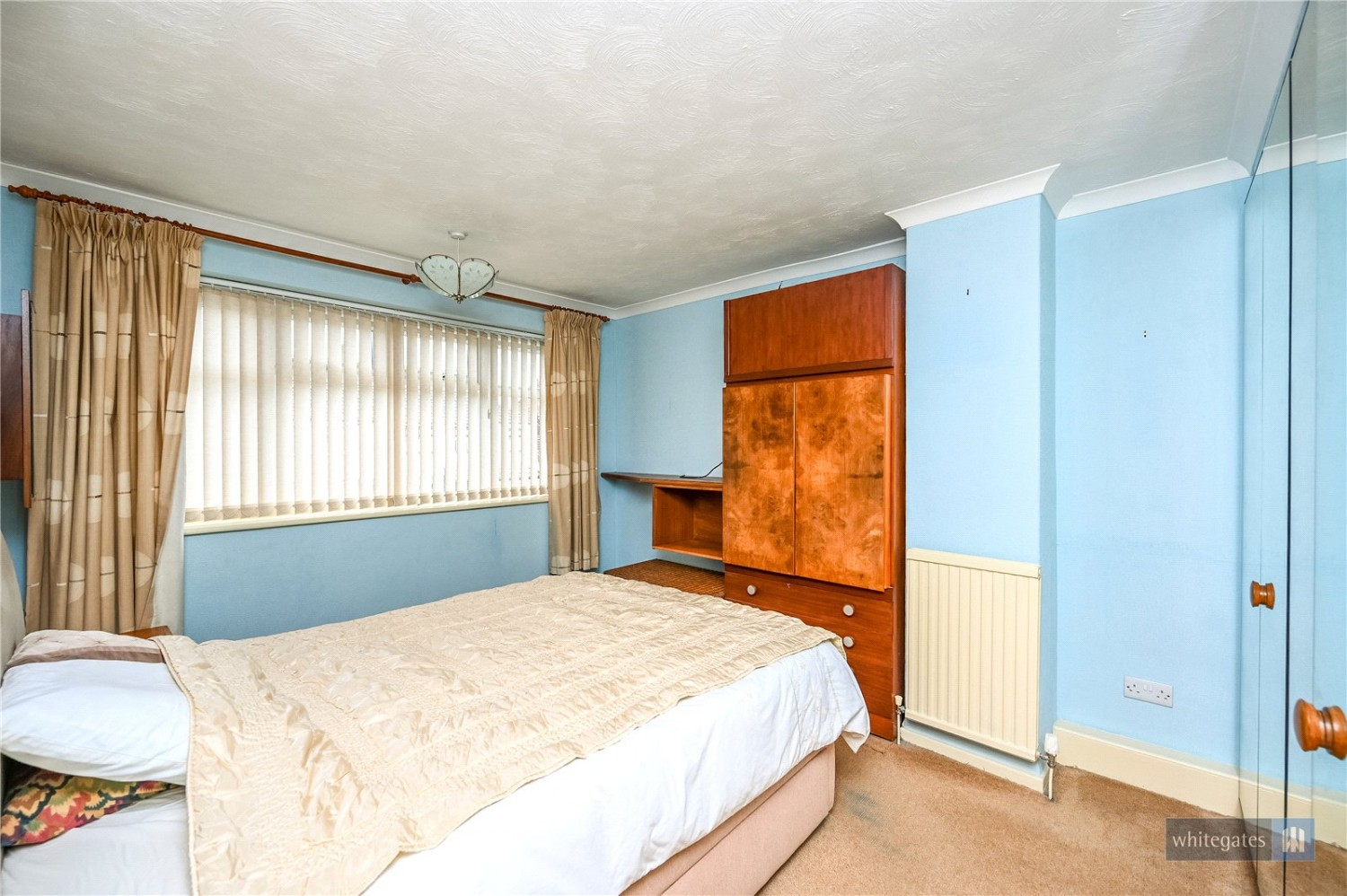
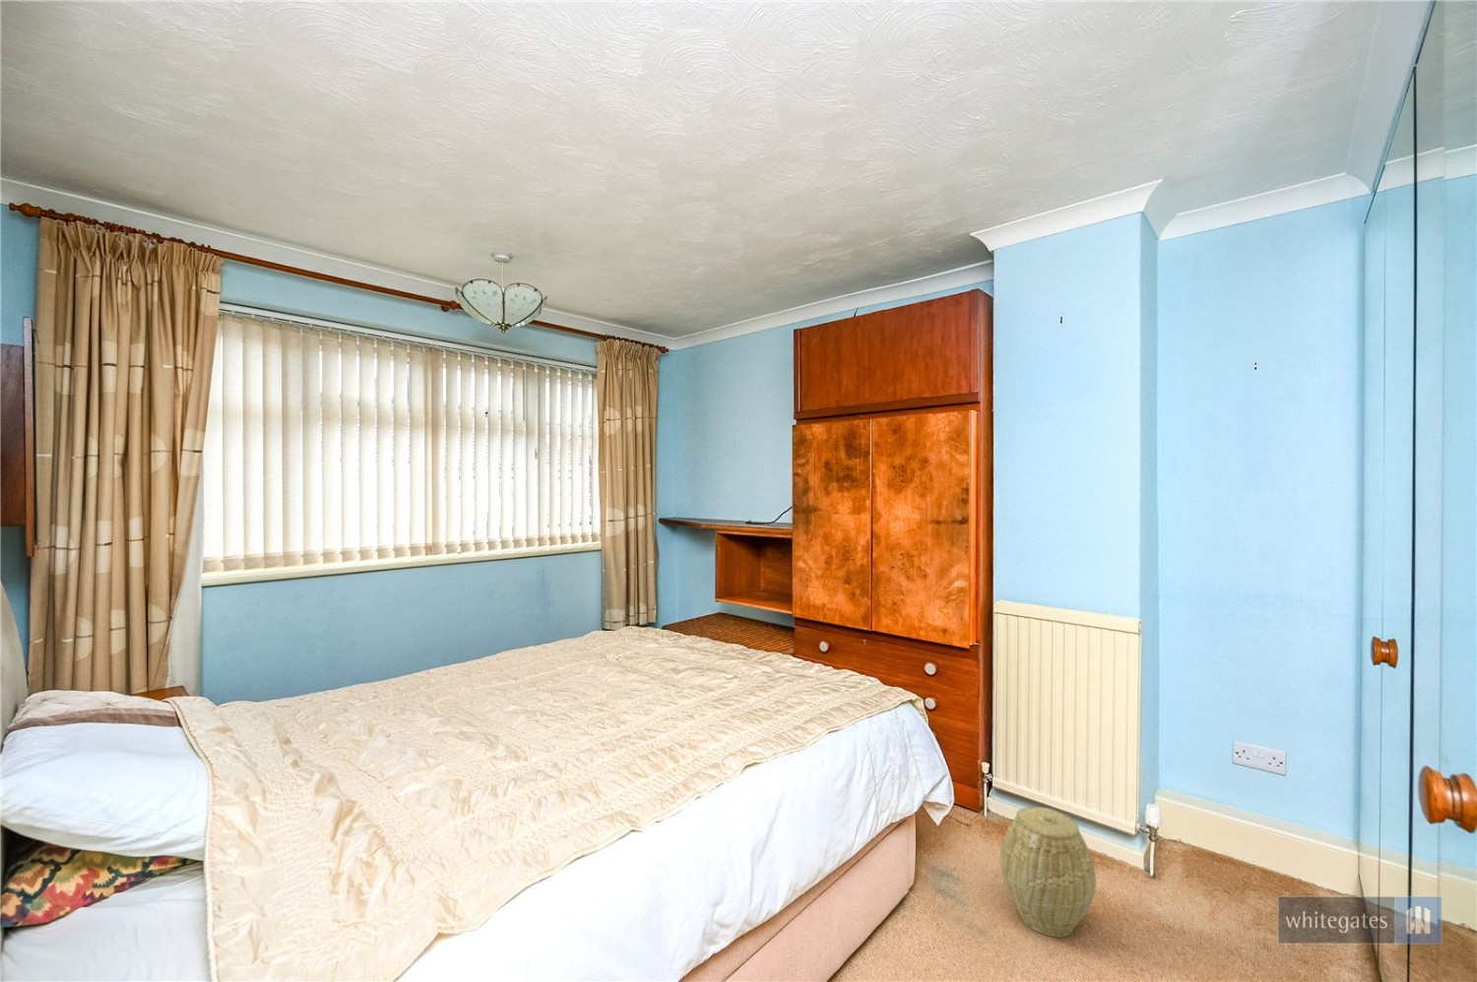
+ woven basket [999,806,1097,938]
